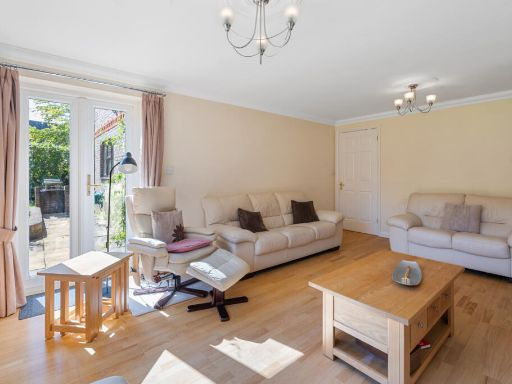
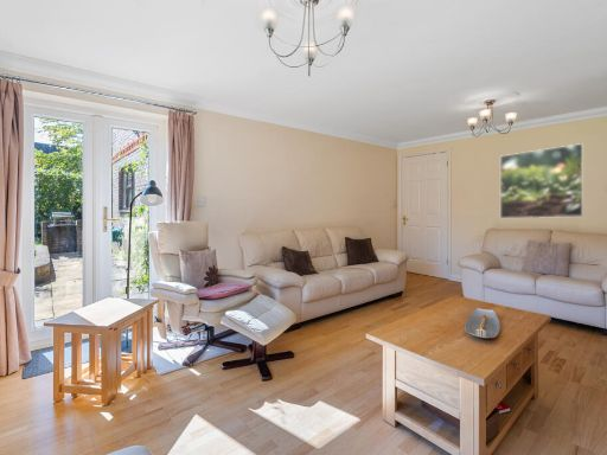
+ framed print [499,142,584,219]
